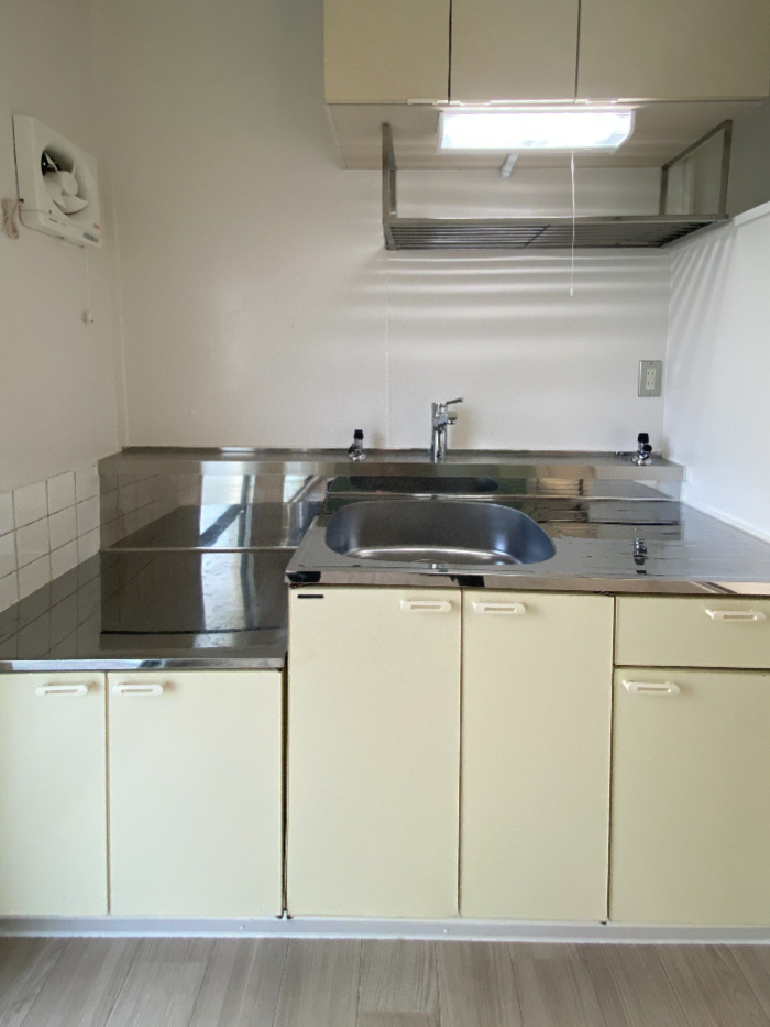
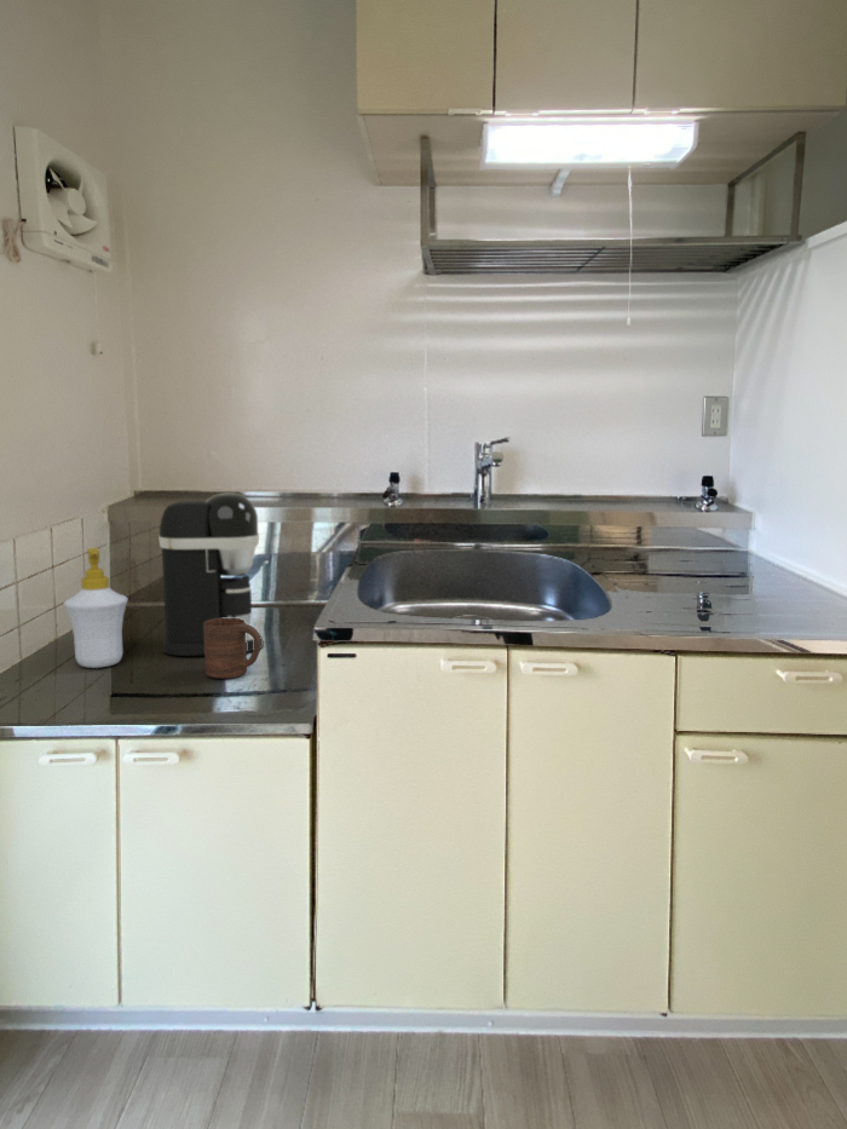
+ cup [203,618,261,679]
+ coffee maker [157,493,265,657]
+ soap bottle [63,547,129,669]
